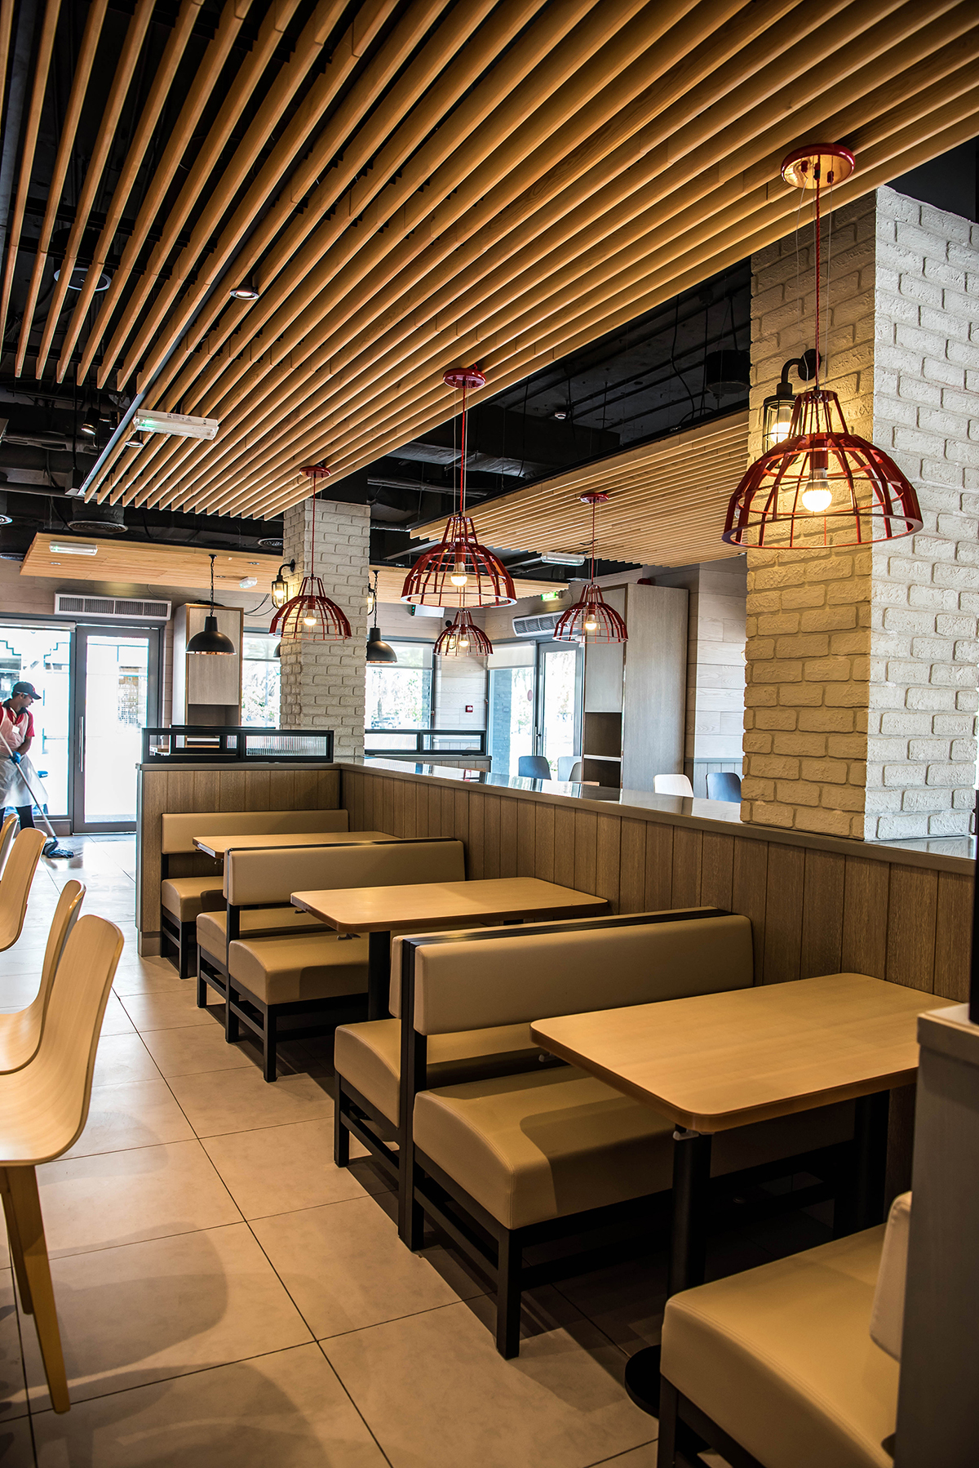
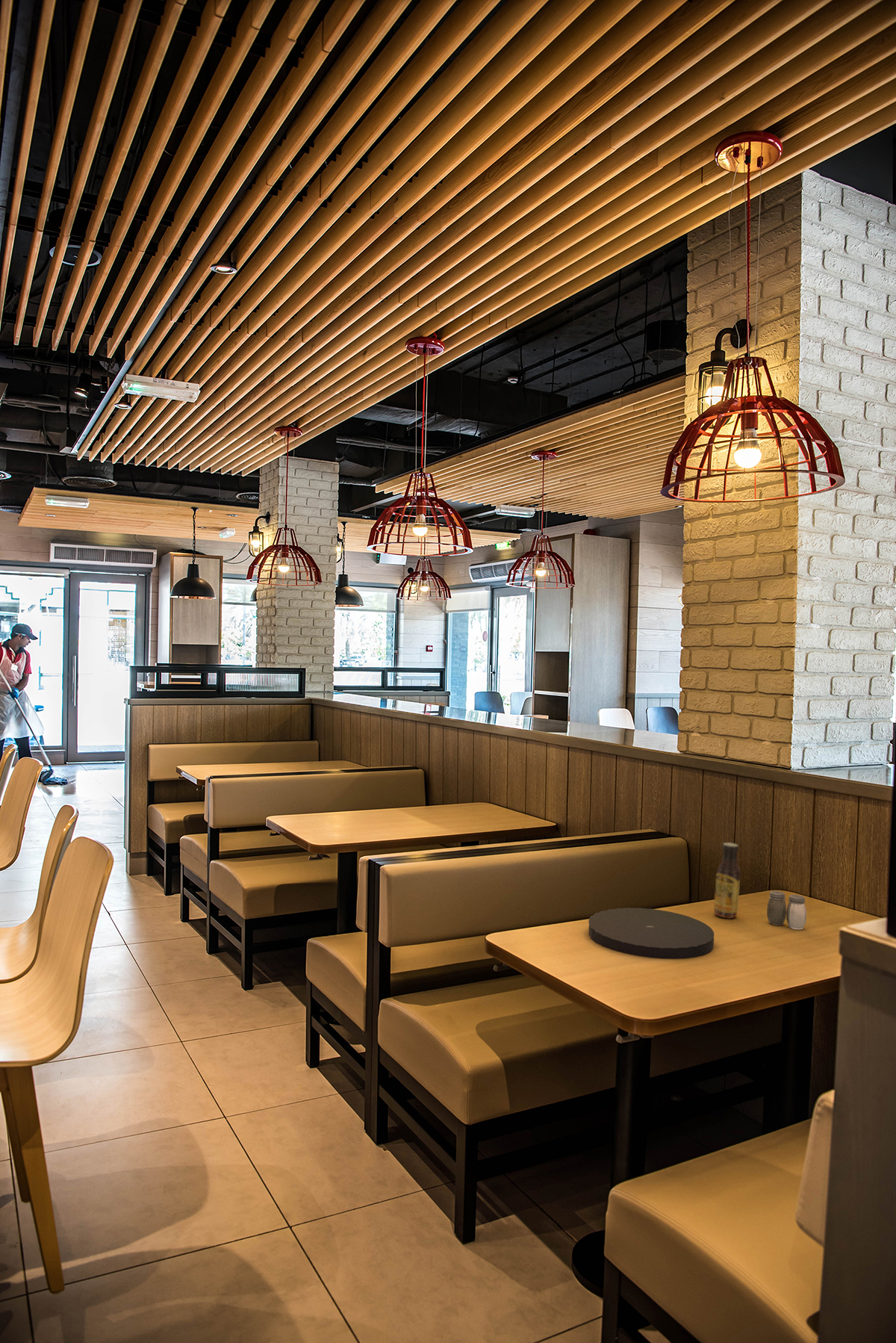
+ salt and pepper shaker [766,890,807,931]
+ sauce bottle [713,842,741,919]
+ plate [588,908,715,960]
